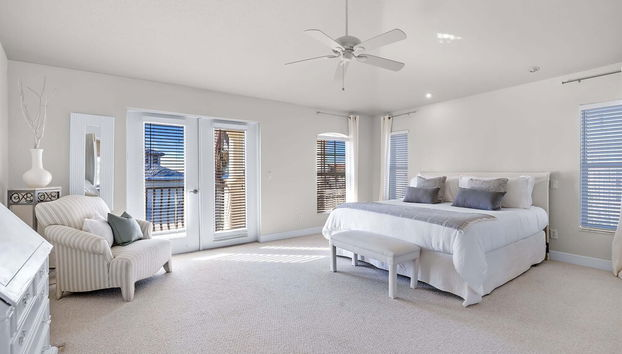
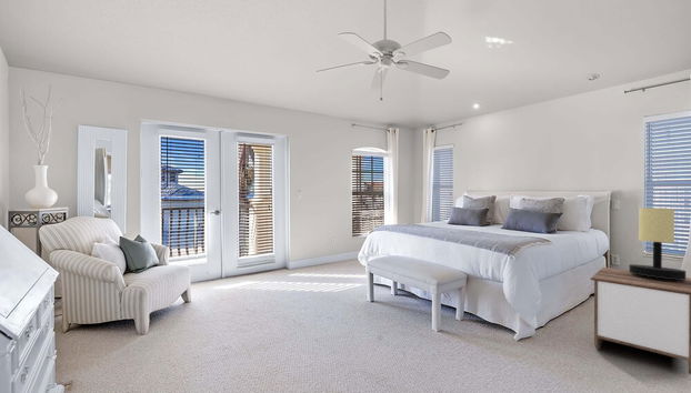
+ nightstand [590,266,691,375]
+ table lamp [629,206,687,280]
